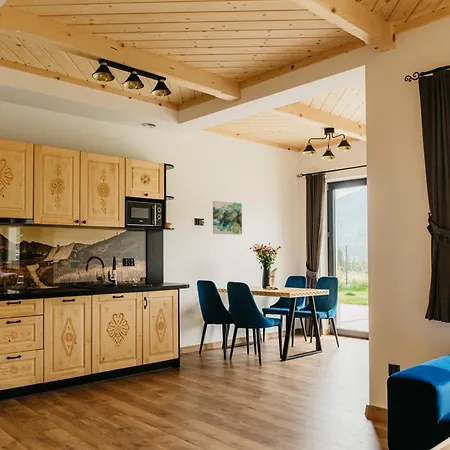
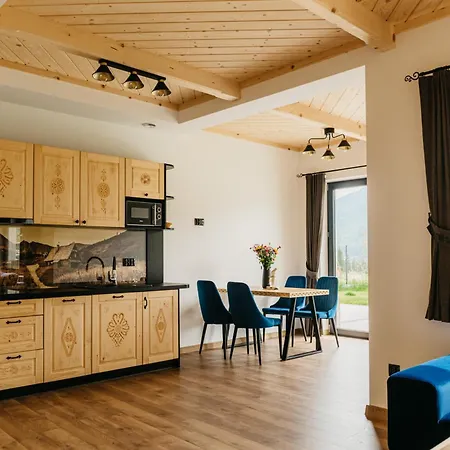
- wall art [212,200,243,236]
